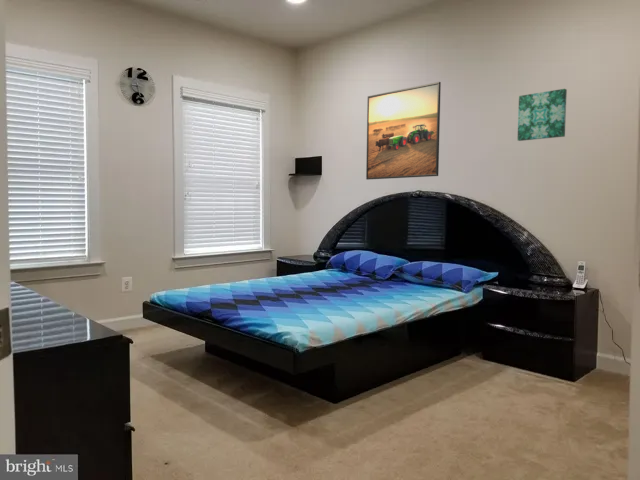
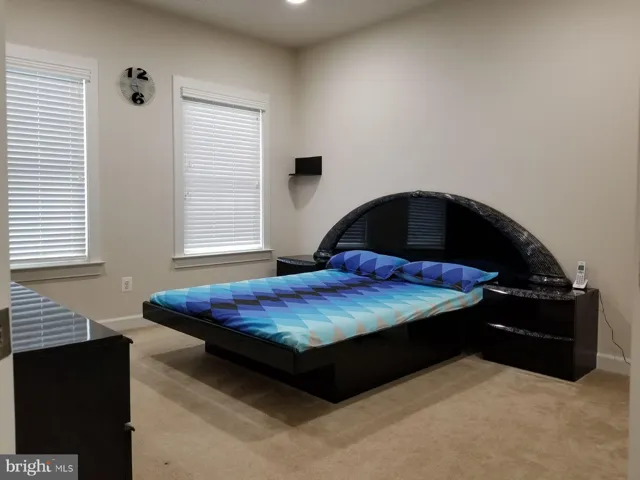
- wall art [516,88,568,142]
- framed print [365,81,442,181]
